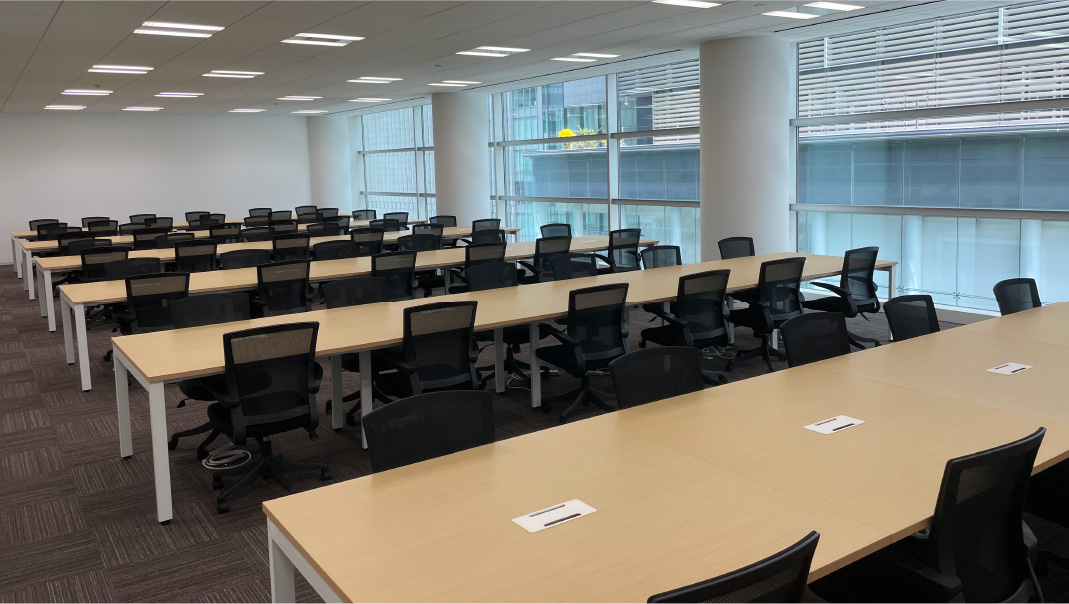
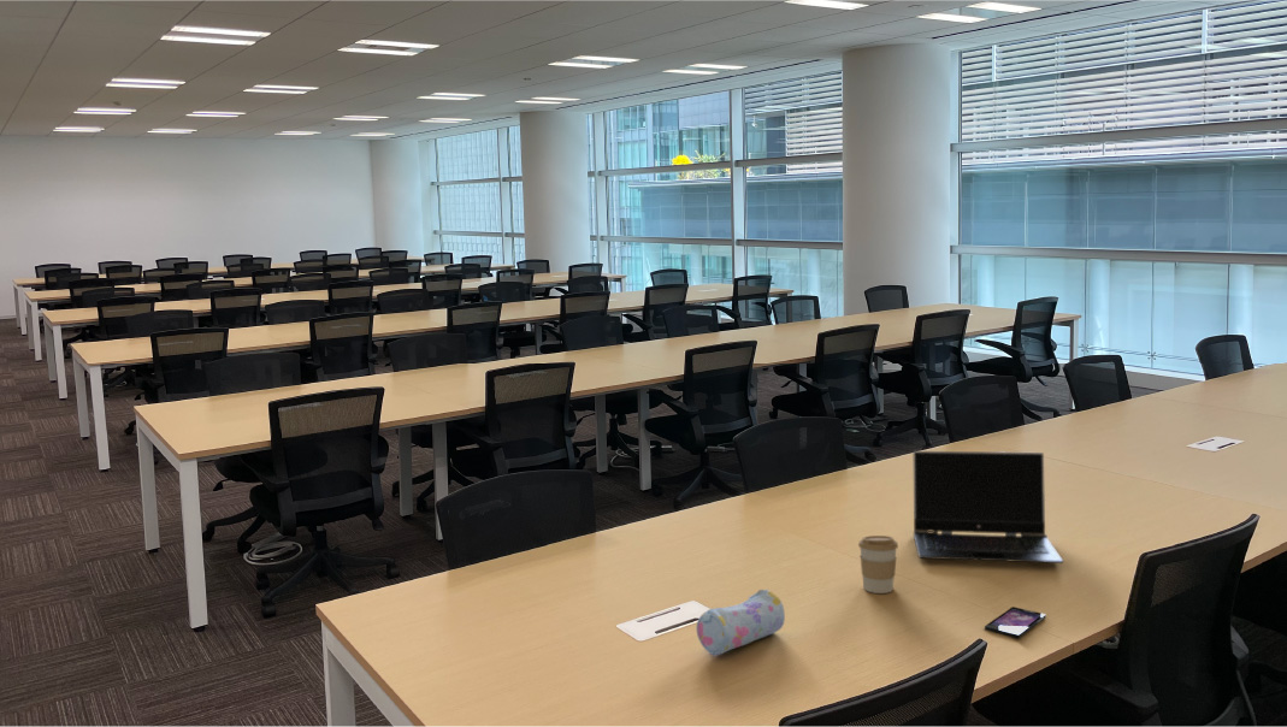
+ pencil case [696,589,786,657]
+ coffee cup [857,534,899,595]
+ smartphone [984,605,1046,639]
+ laptop computer [913,450,1064,565]
